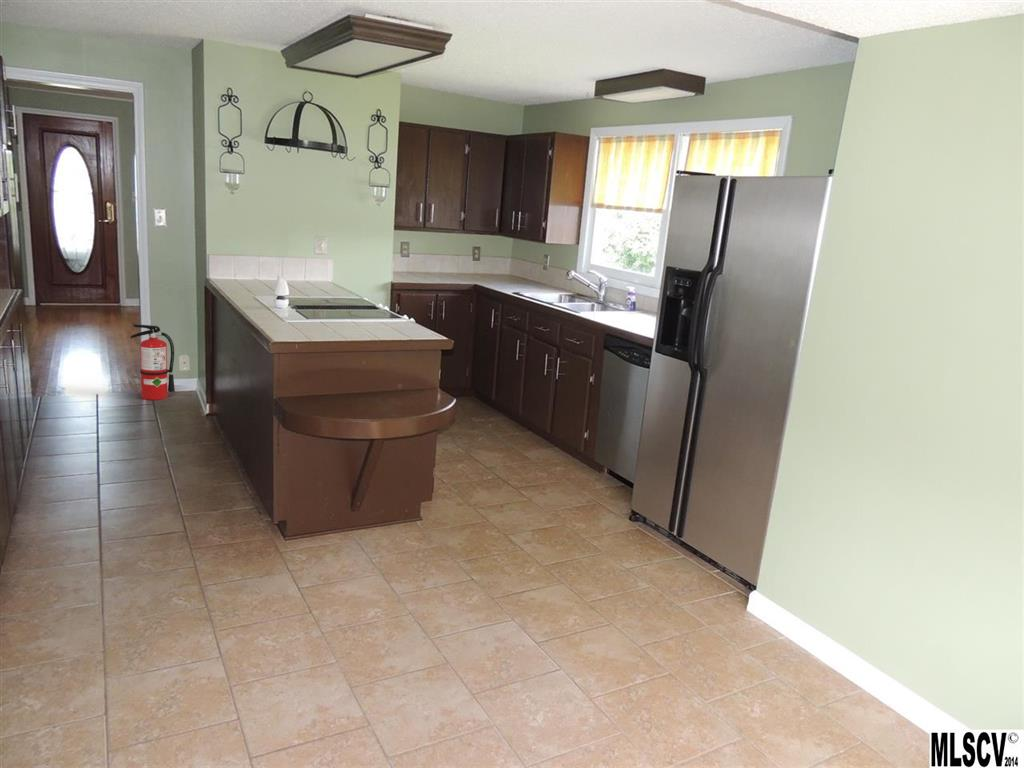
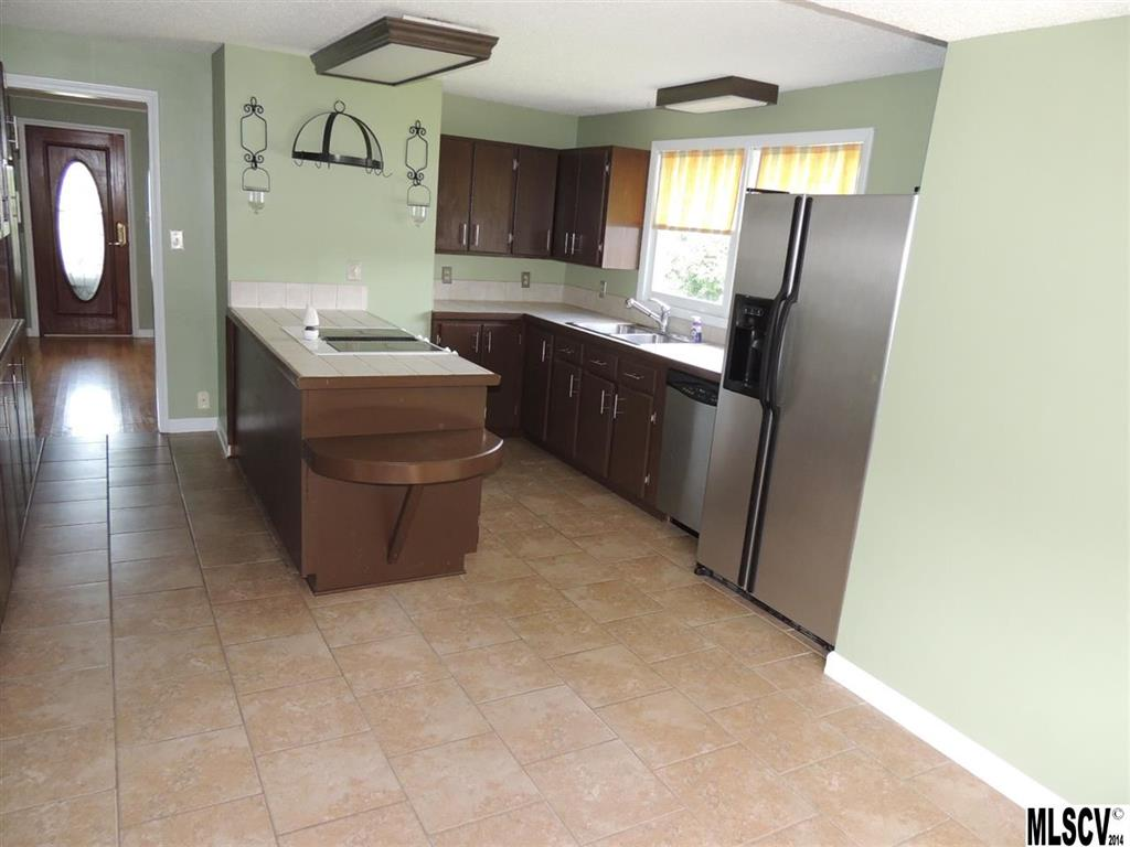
- fire extinguisher [130,323,176,401]
